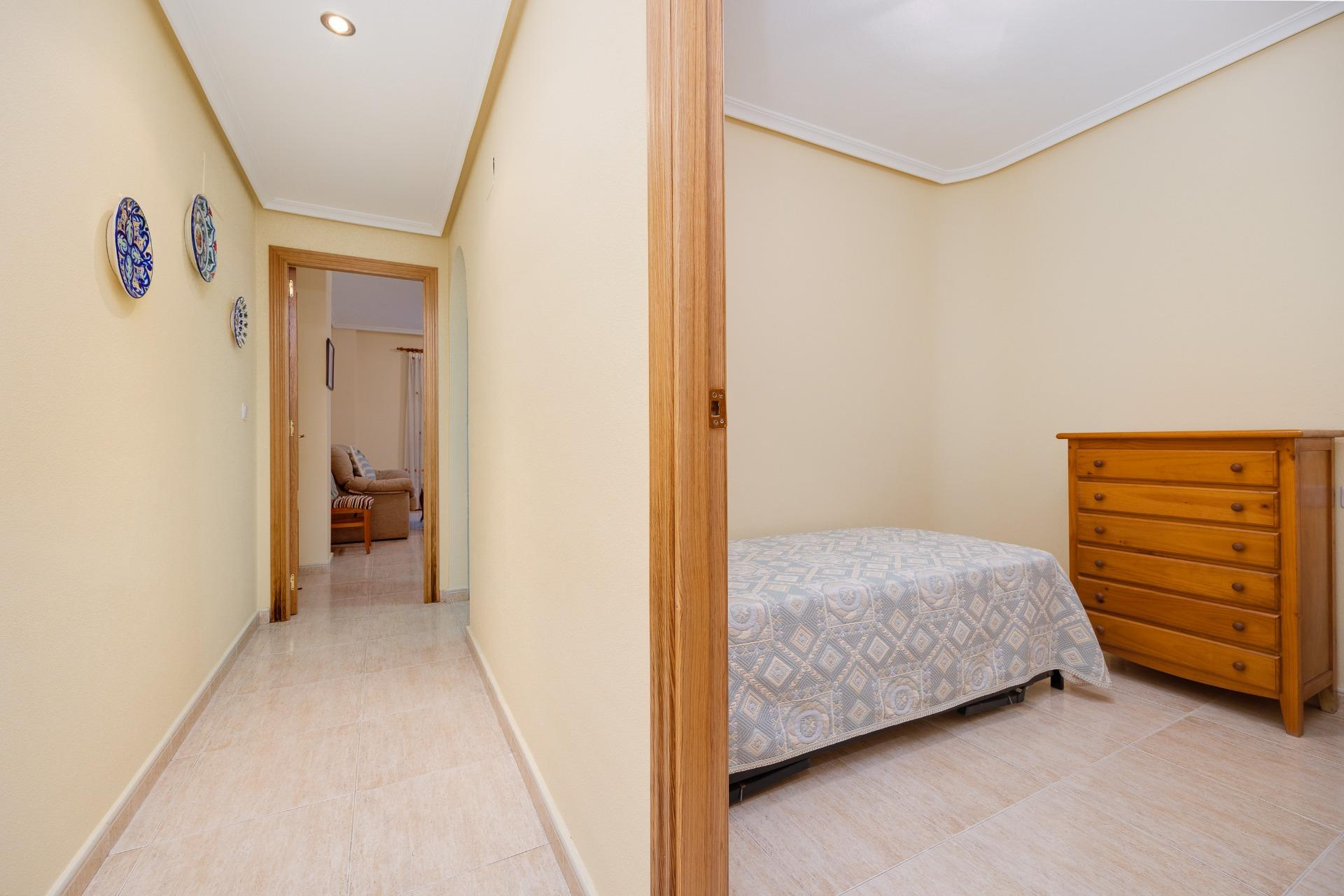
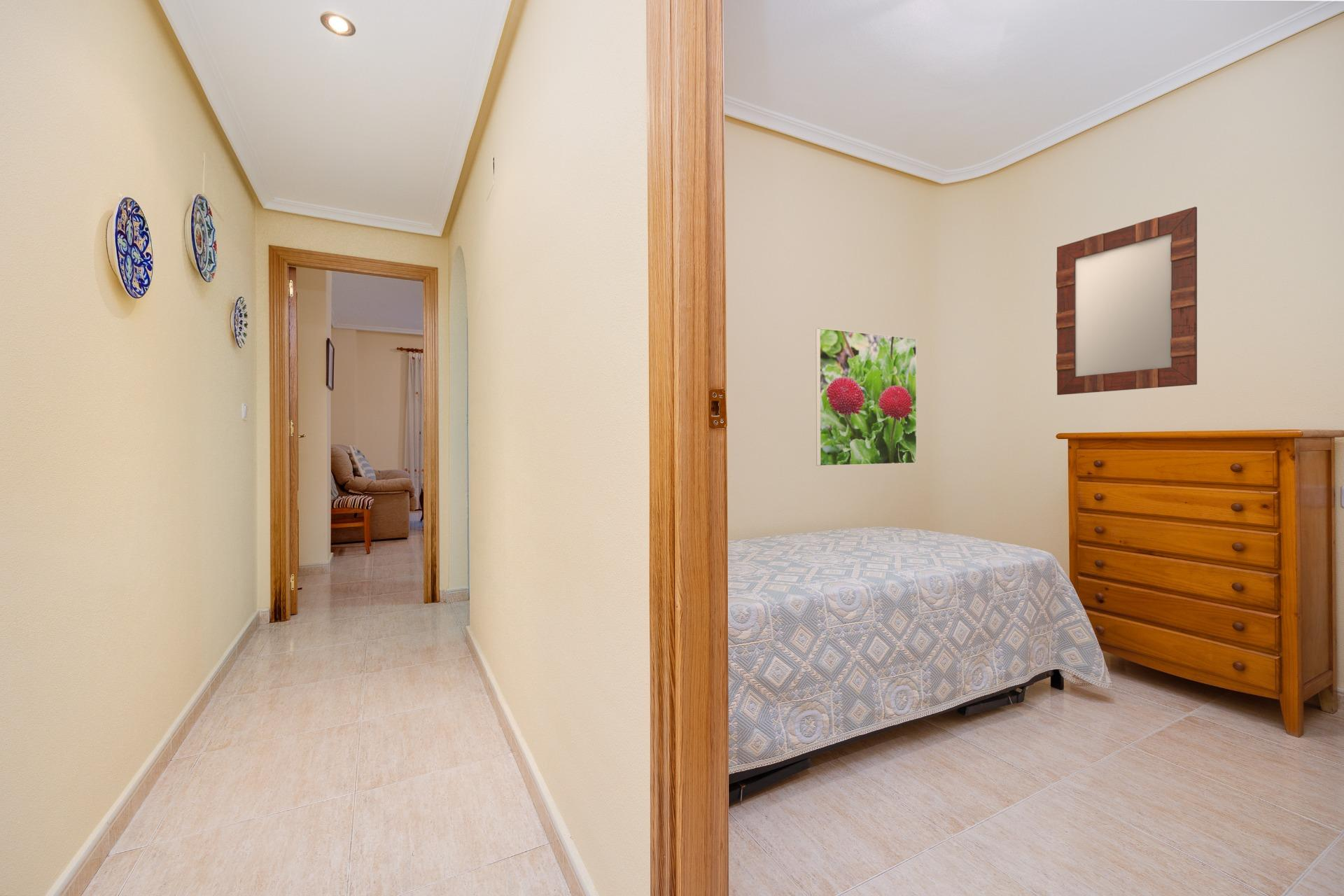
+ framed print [816,327,918,467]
+ home mirror [1056,206,1198,395]
